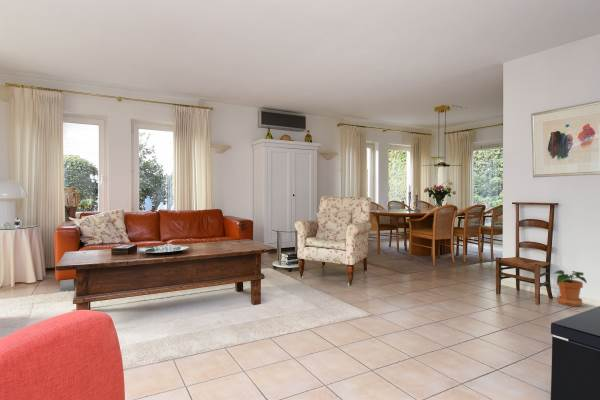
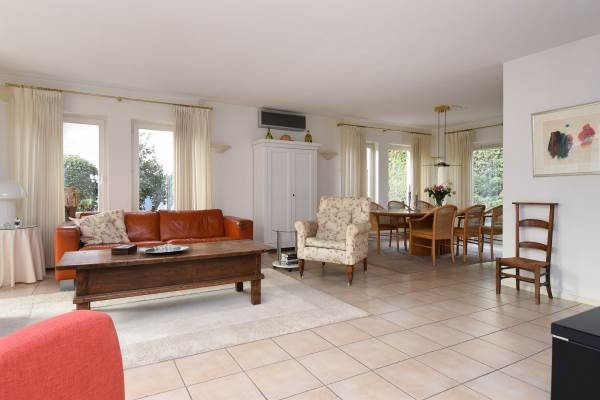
- potted plant [554,269,587,307]
